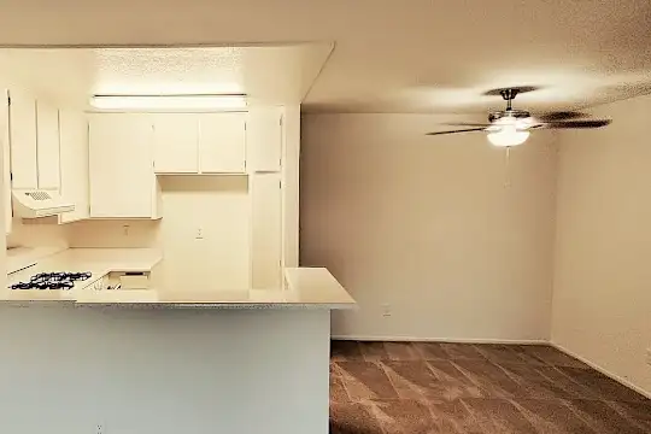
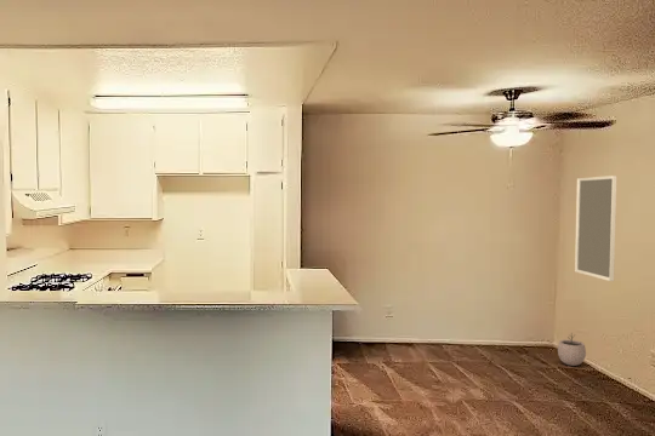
+ home mirror [574,174,617,282]
+ plant pot [557,333,587,367]
